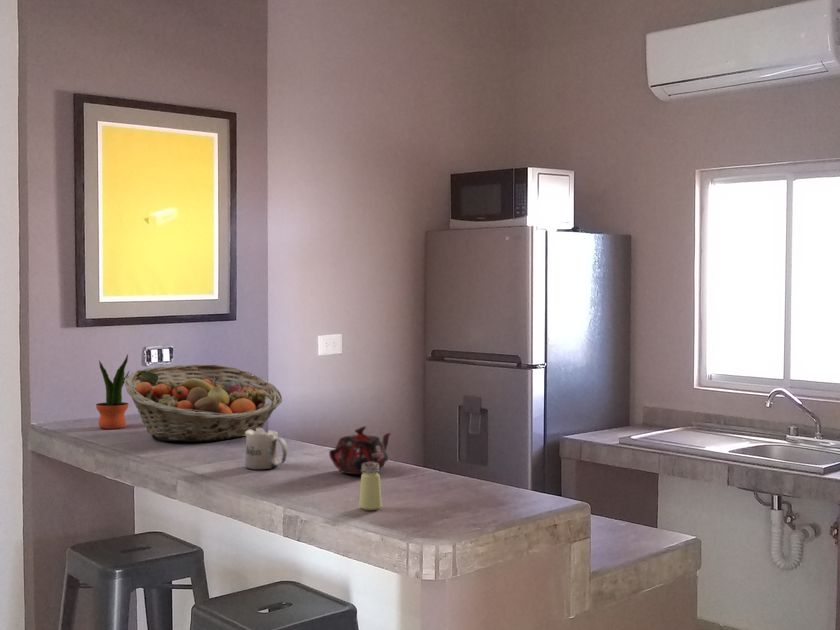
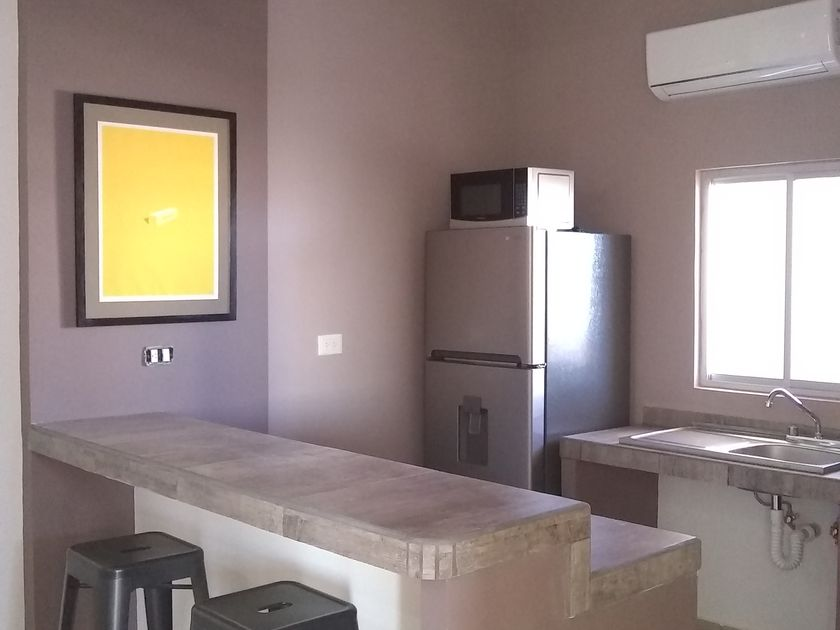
- teapot [328,425,392,475]
- mug [244,427,288,470]
- fruit basket [124,363,283,443]
- saltshaker [358,462,383,511]
- potted plant [95,353,130,430]
